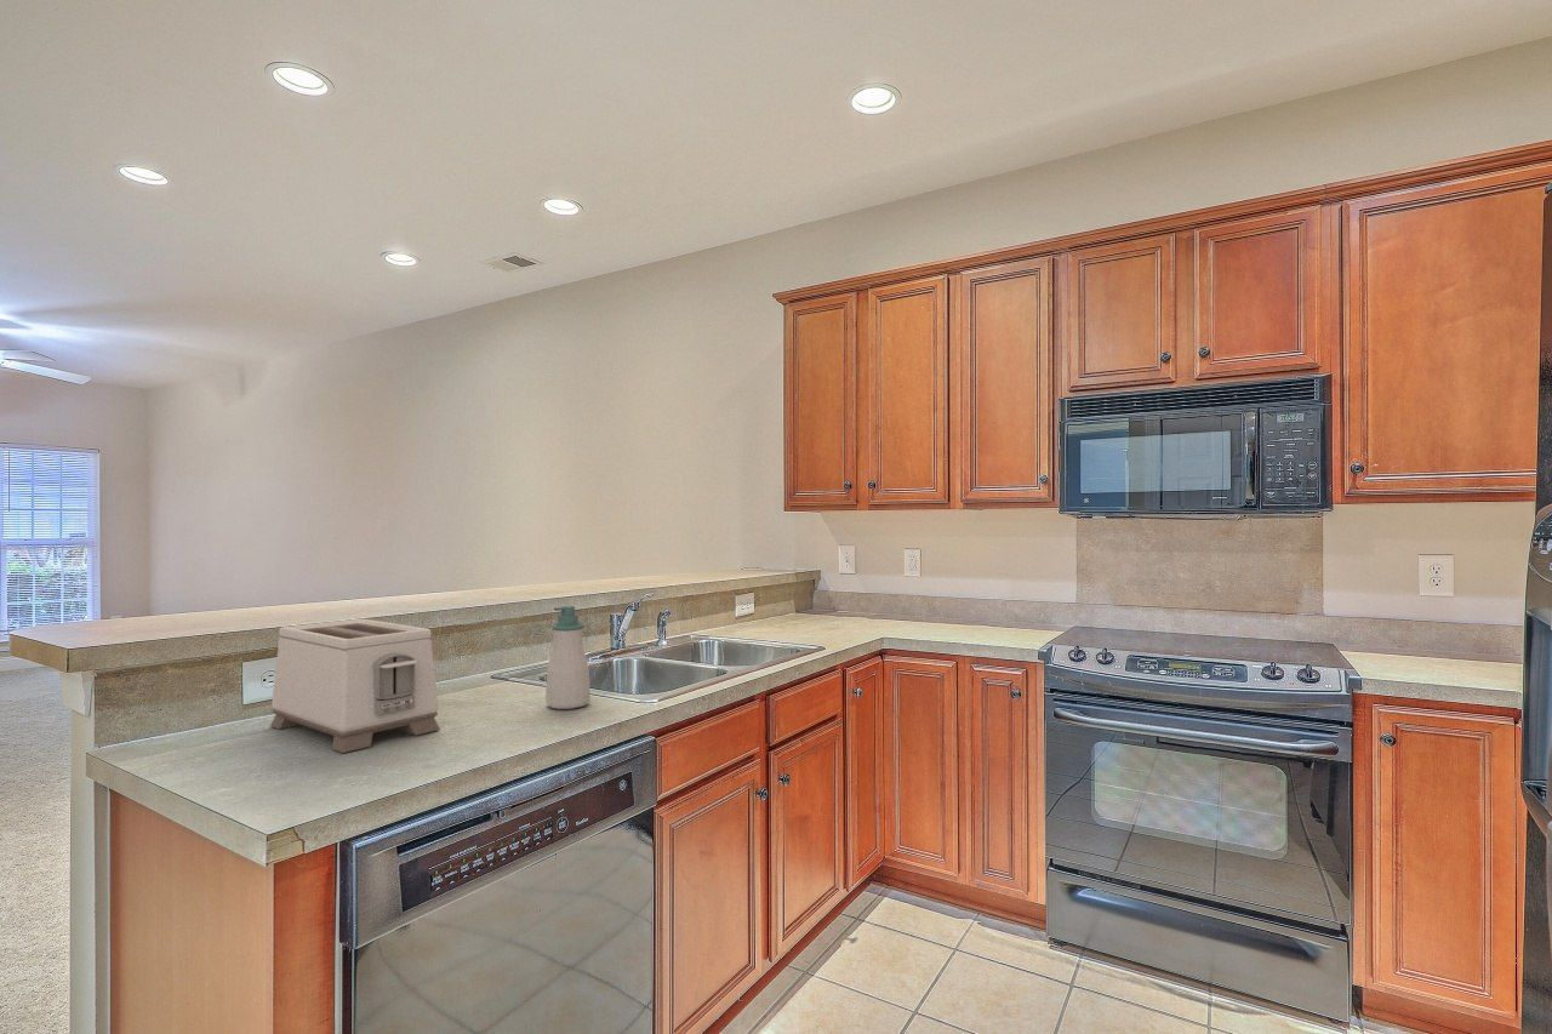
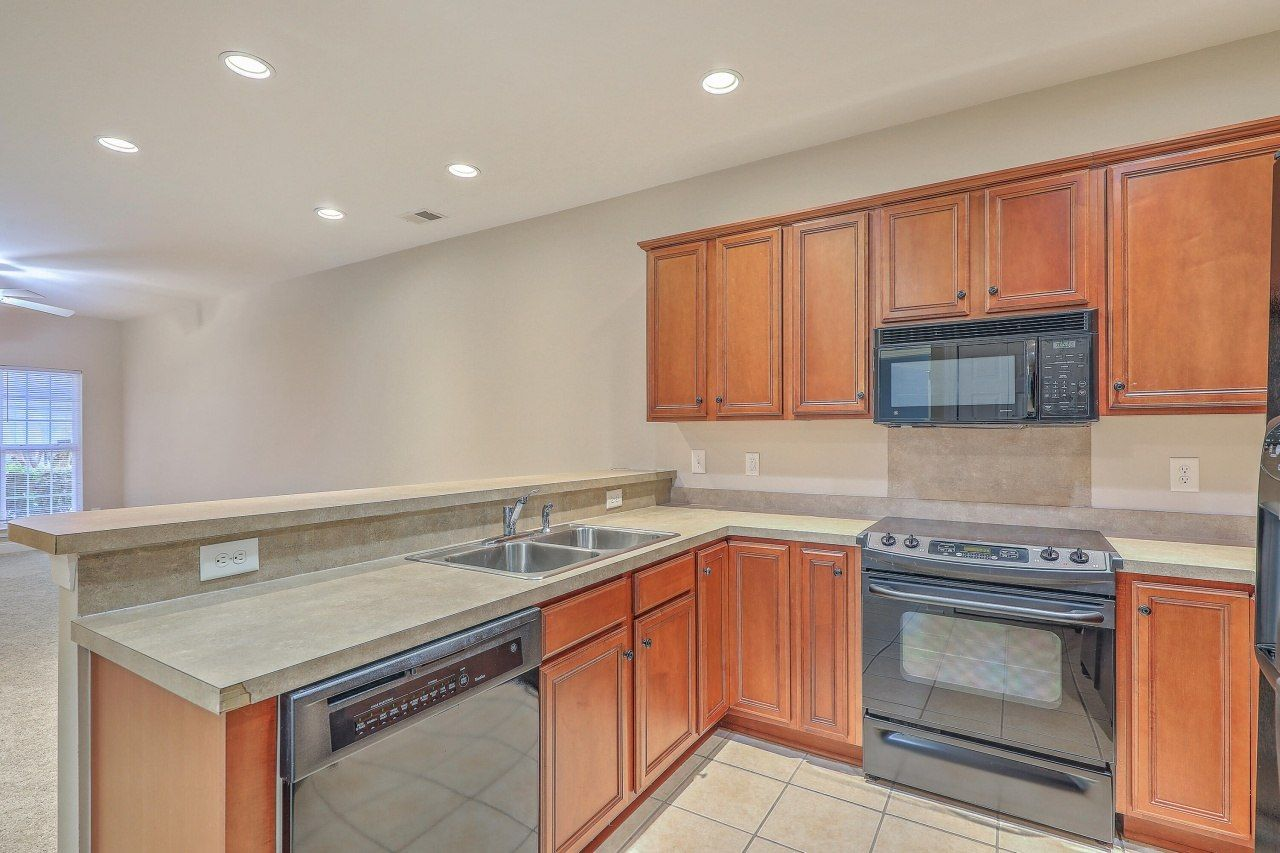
- toaster [269,618,441,754]
- soap bottle [544,605,590,710]
